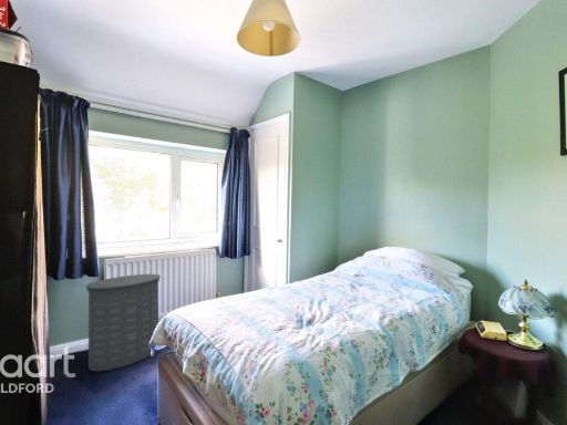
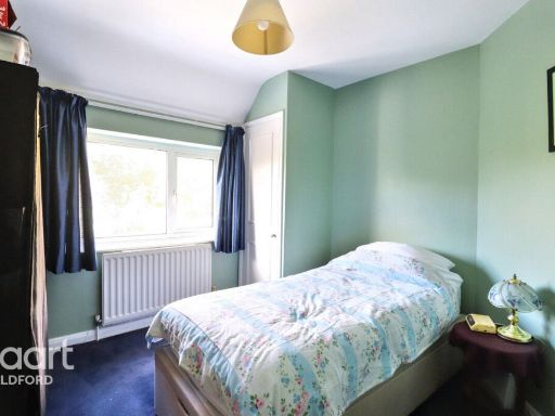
- laundry hamper [85,273,162,372]
